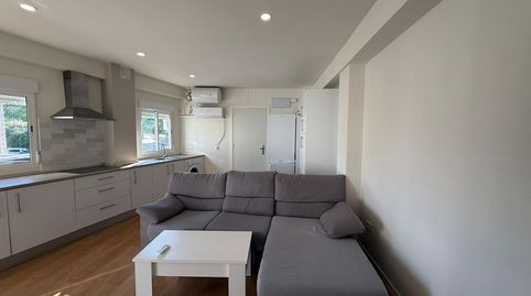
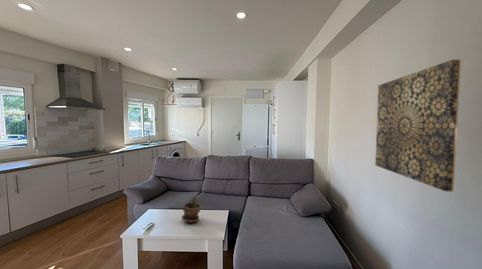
+ potted plant [181,193,202,224]
+ wall art [374,59,462,193]
